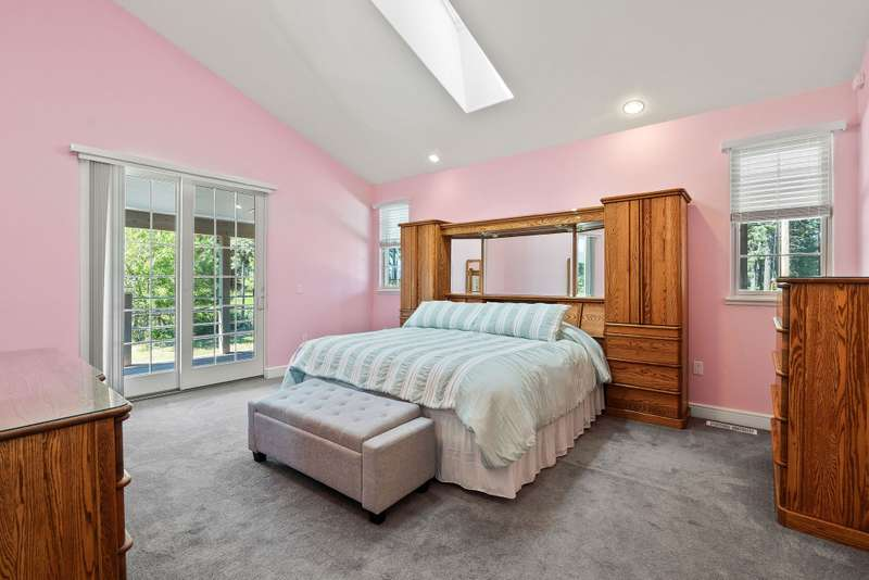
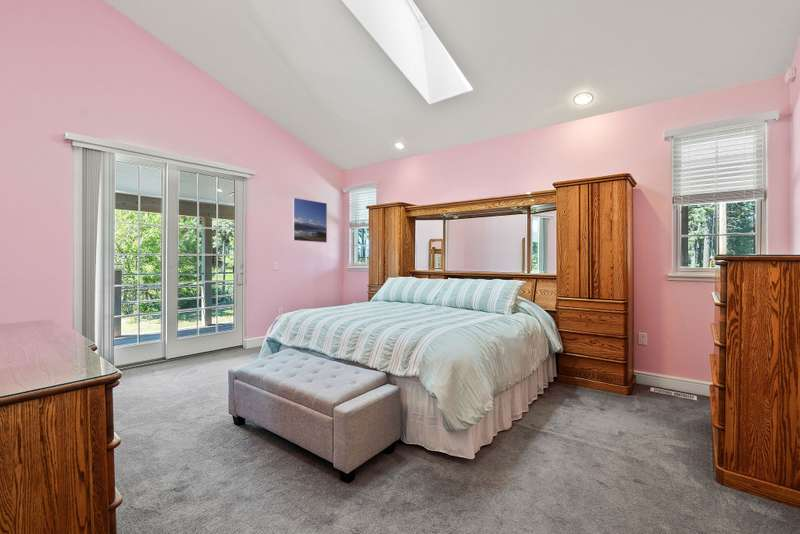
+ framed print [292,197,328,244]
